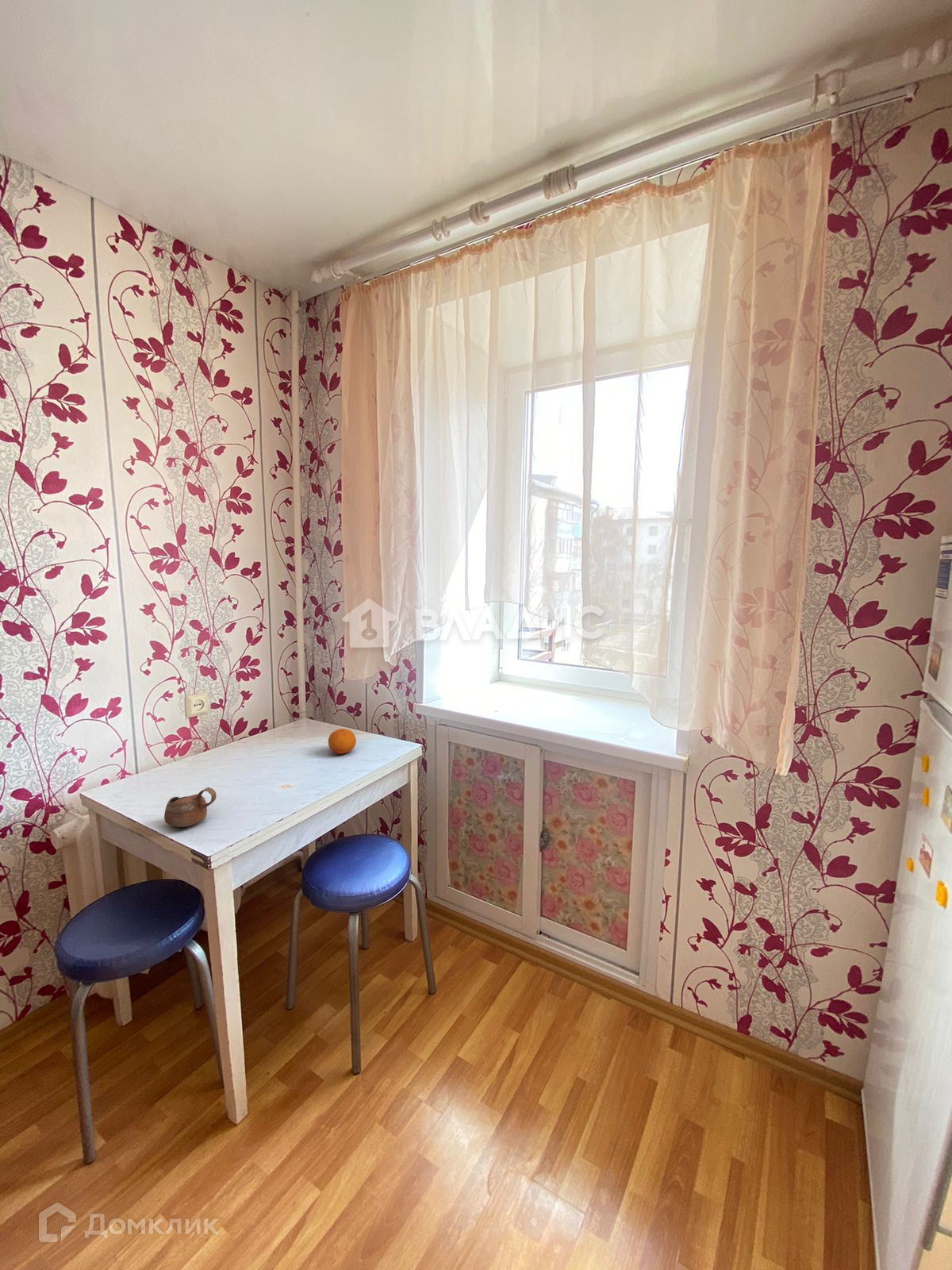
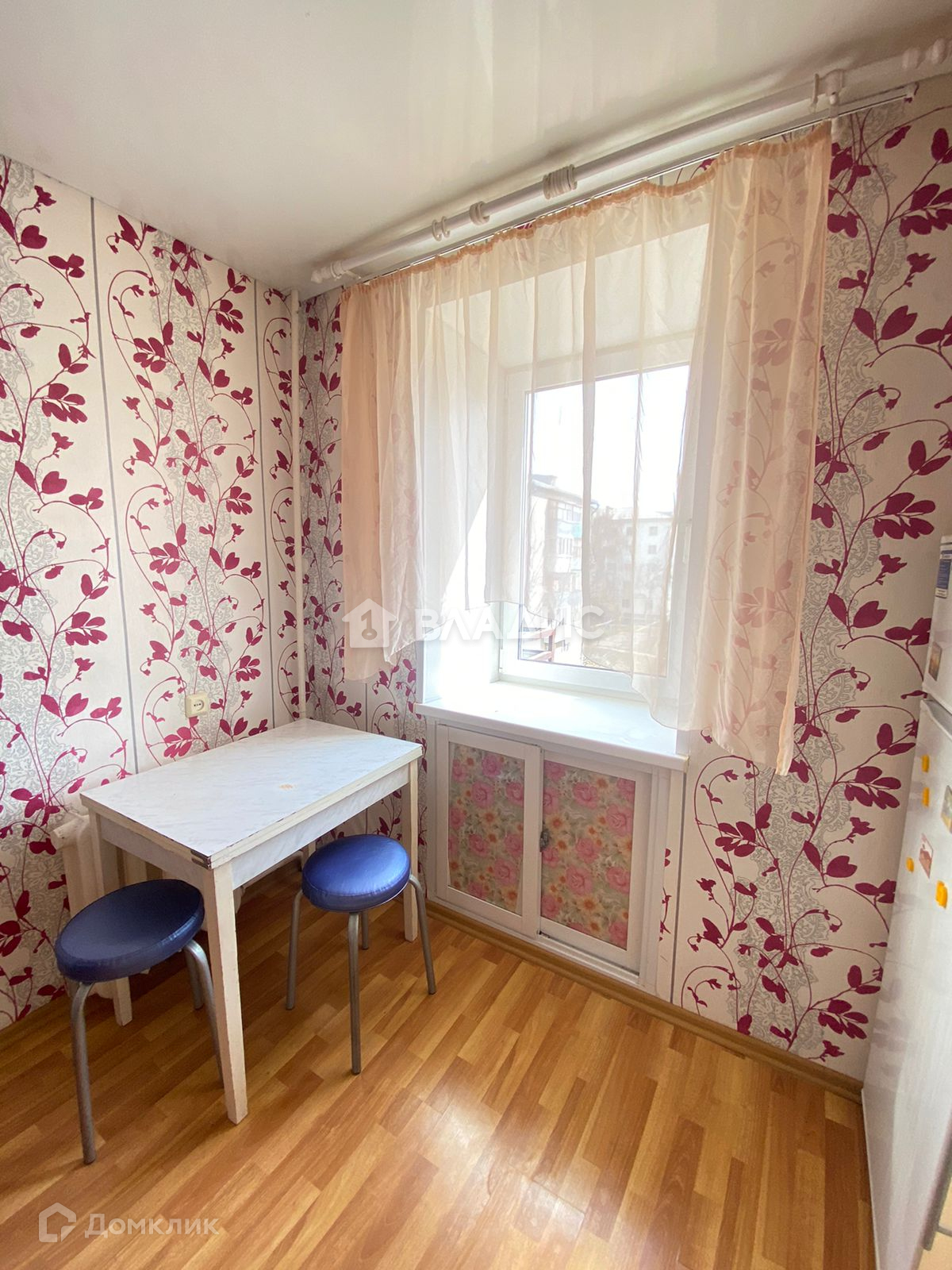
- fruit [328,728,357,755]
- cup [163,787,217,828]
